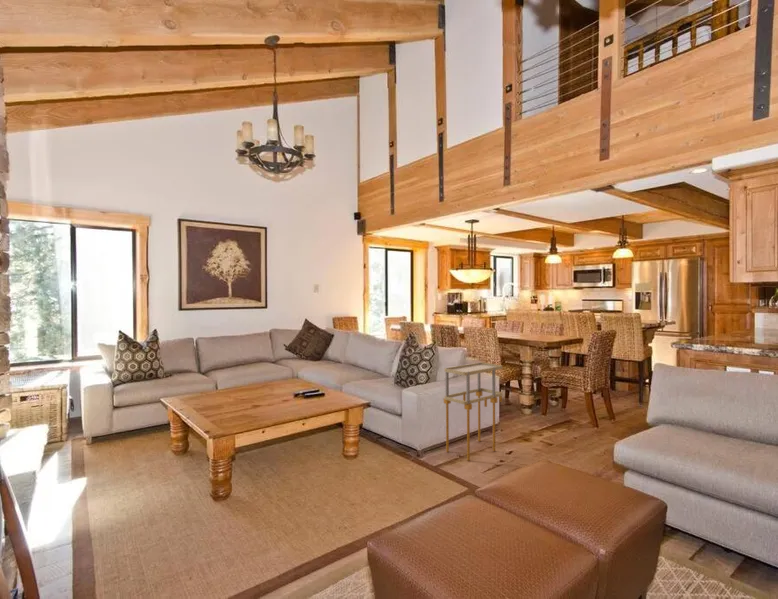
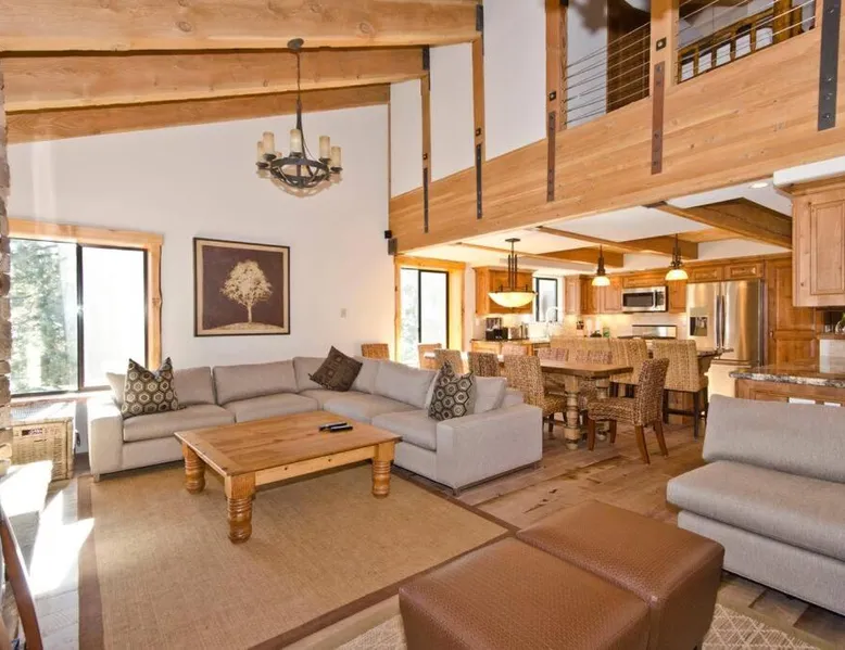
- shelving unit [443,362,503,462]
